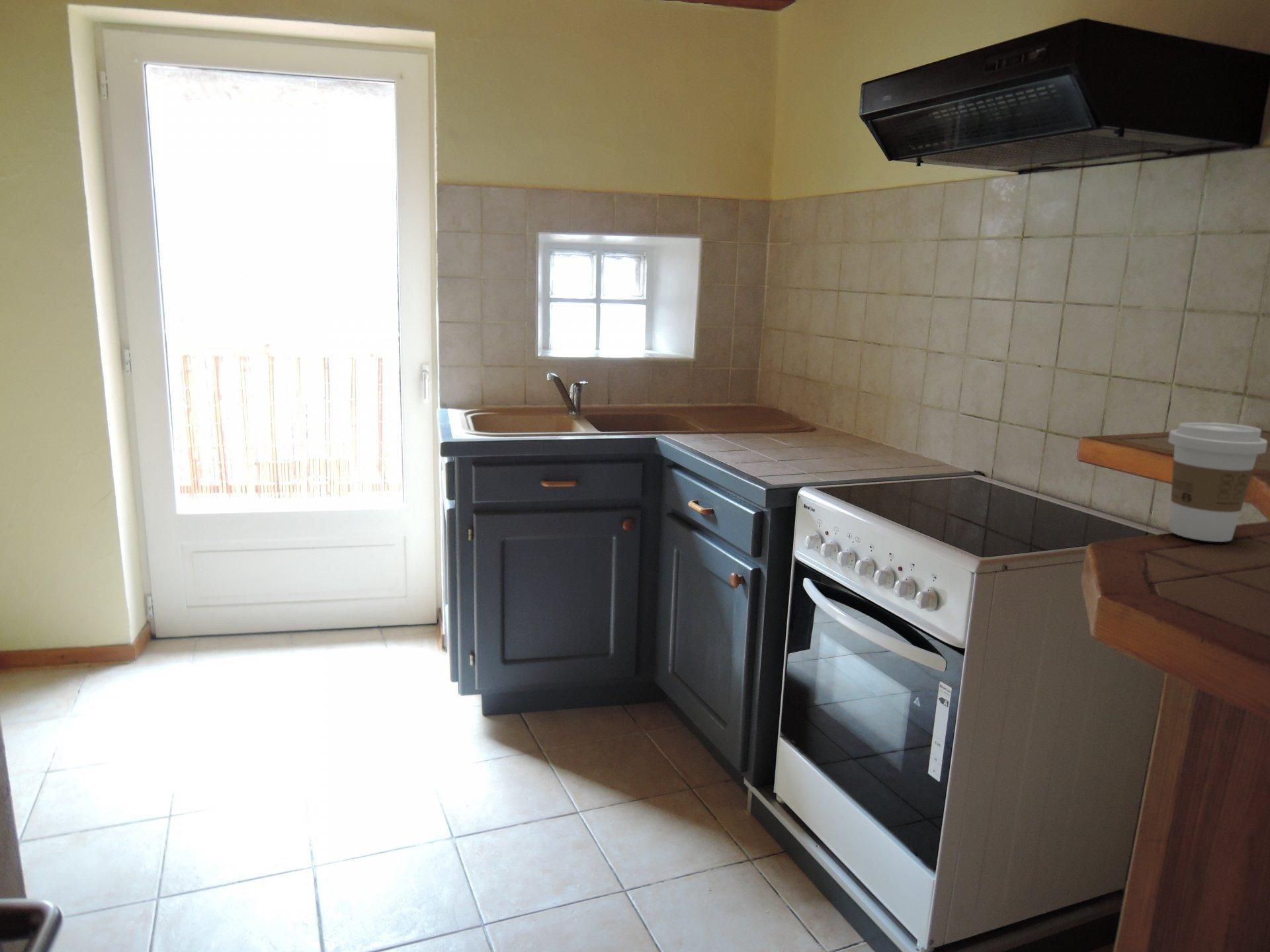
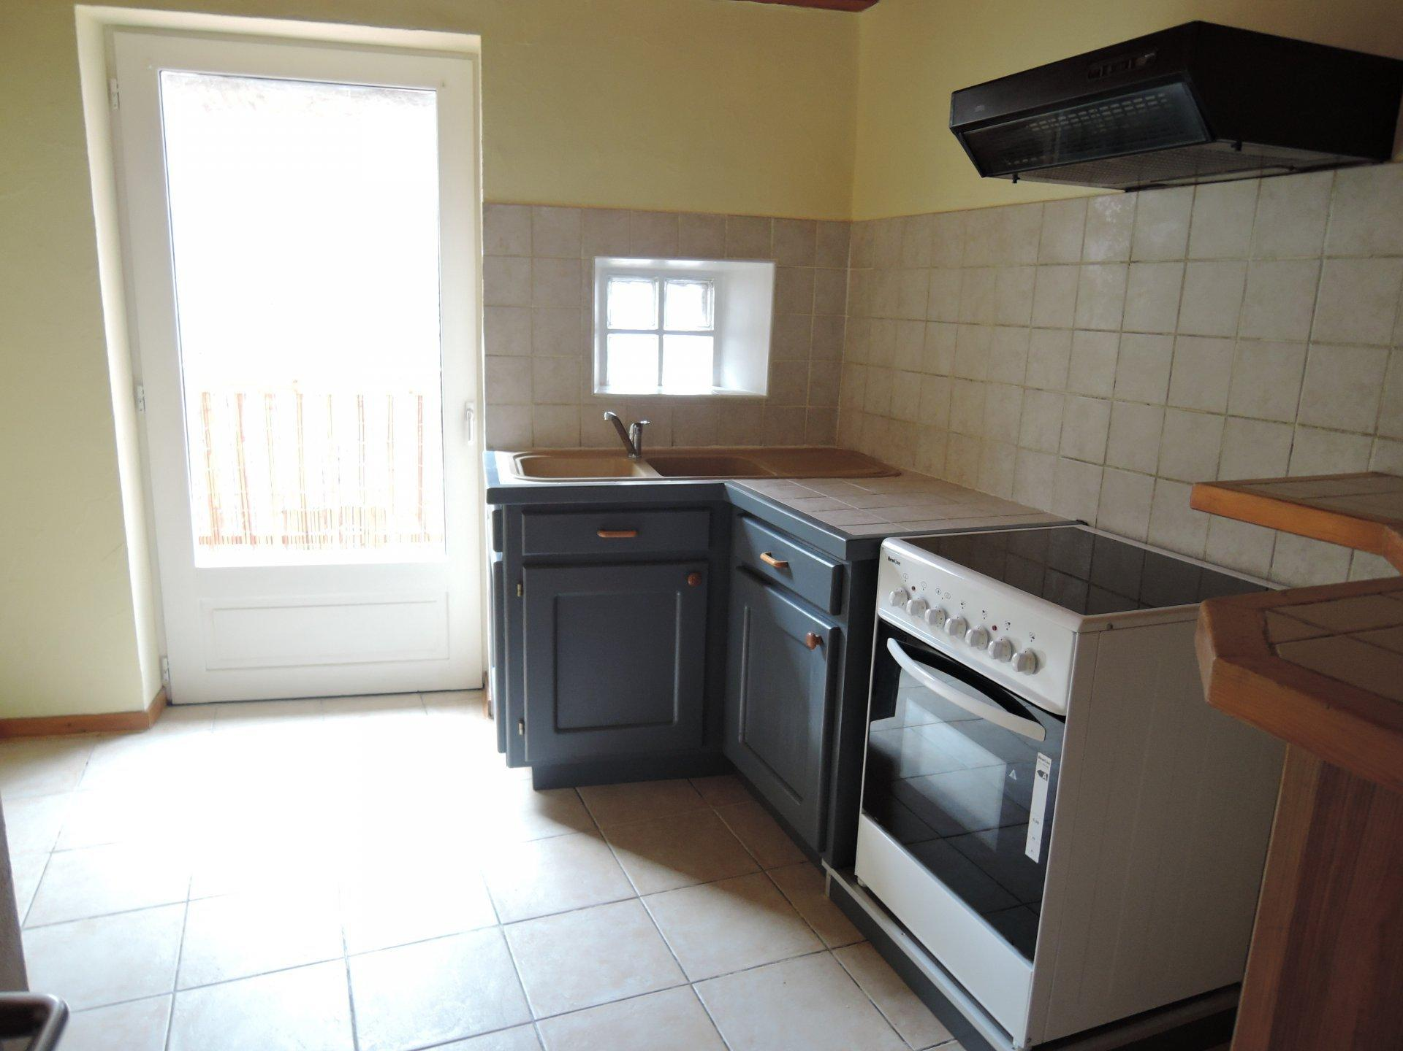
- coffee cup [1167,422,1268,543]
